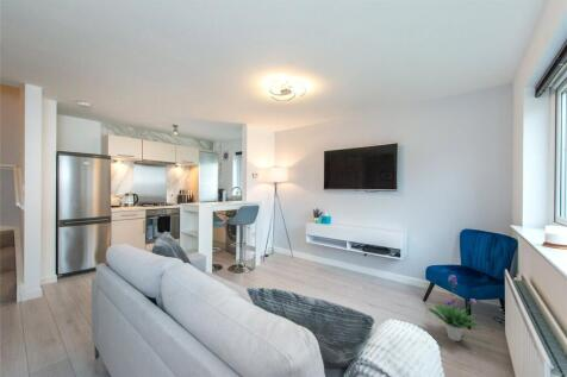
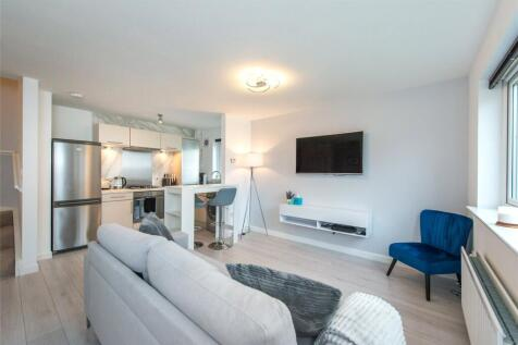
- potted plant [426,274,481,343]
